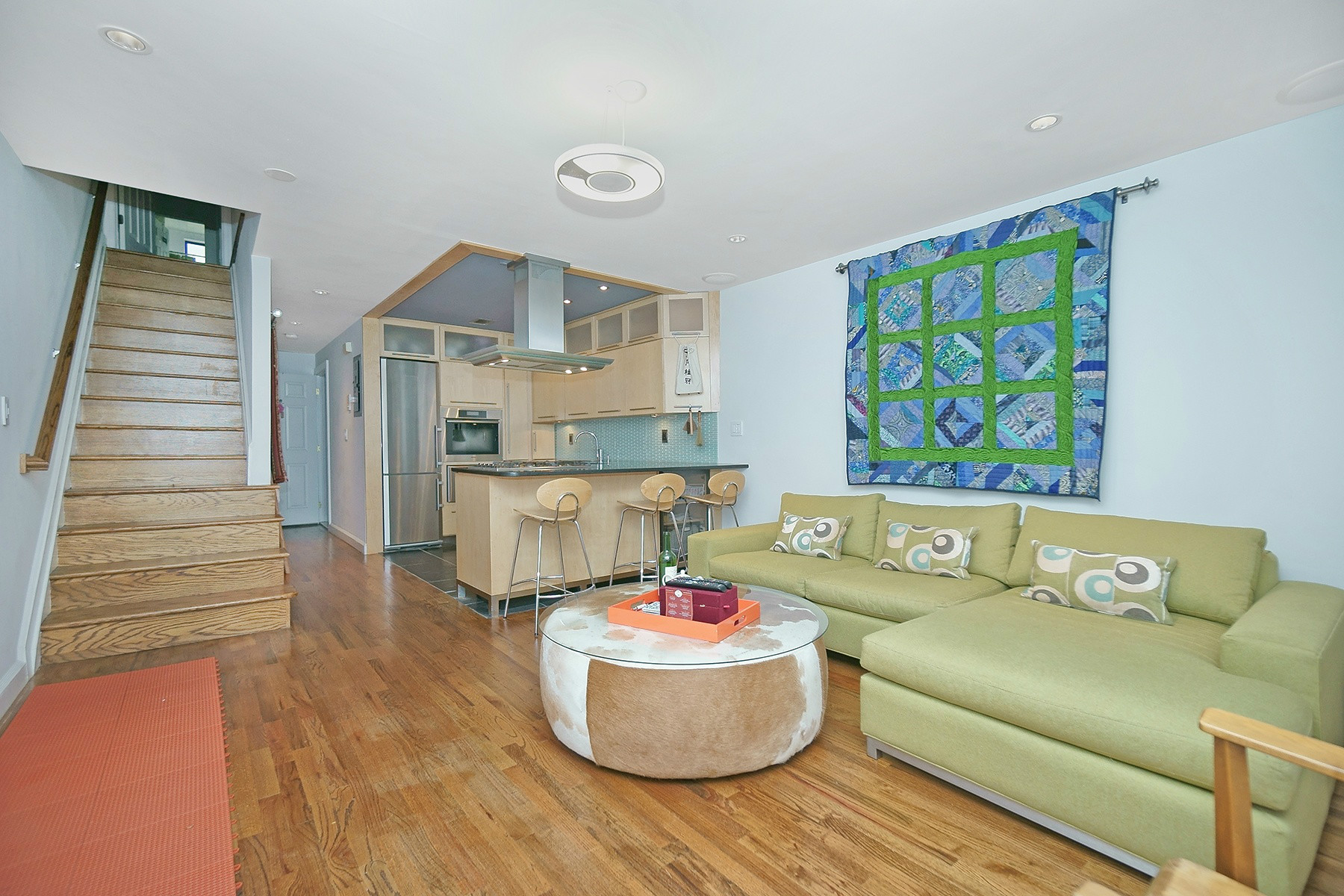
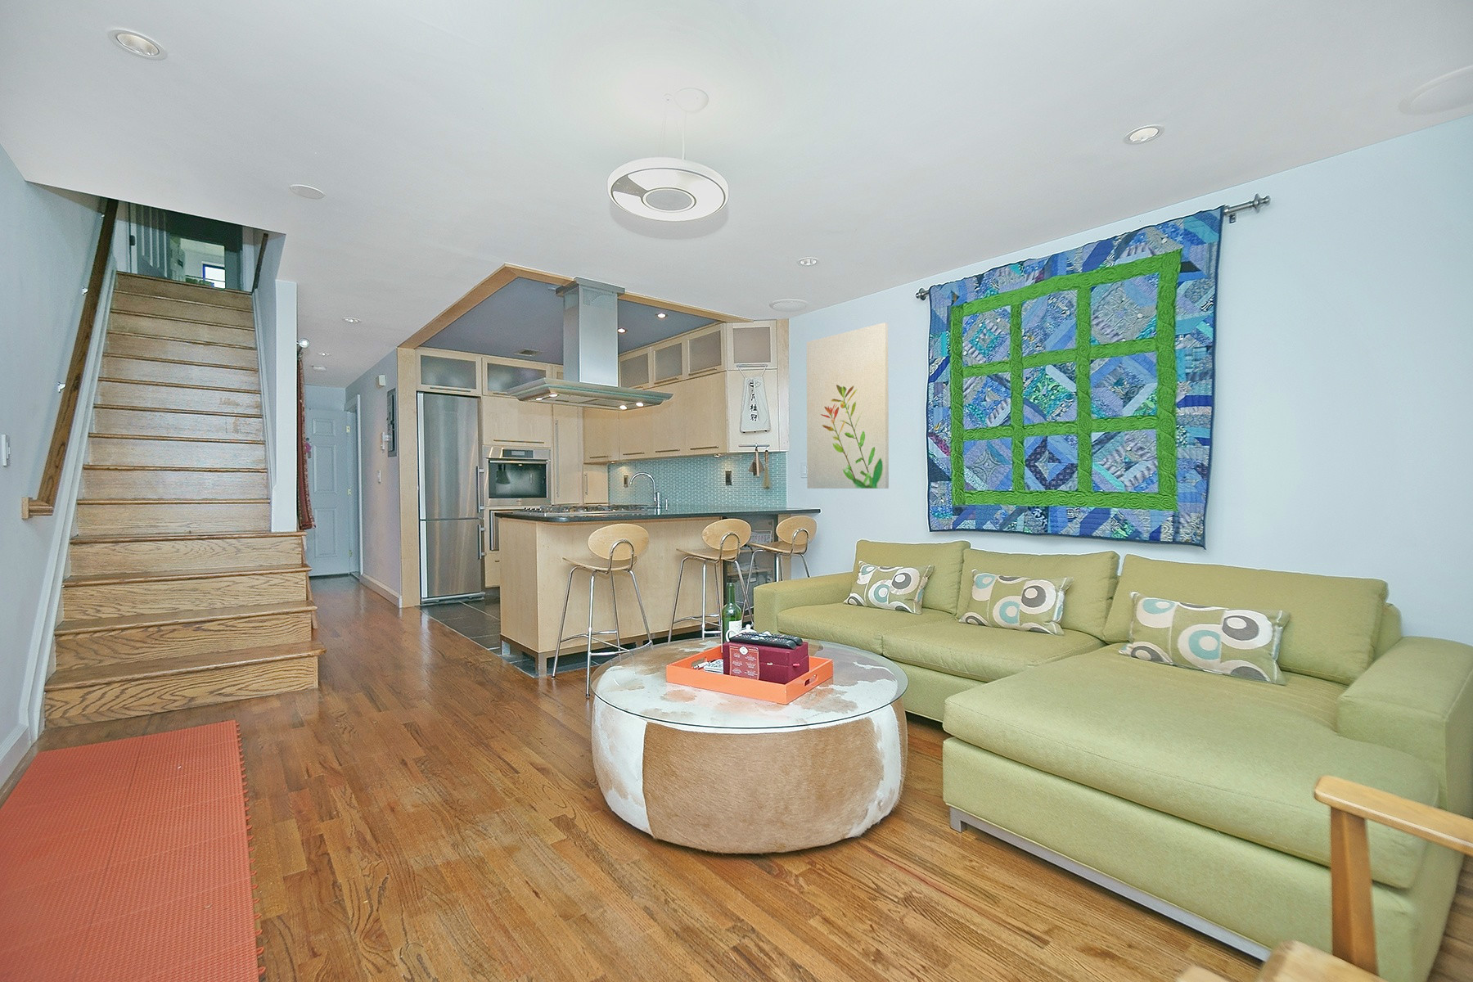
+ wall art [806,321,890,490]
